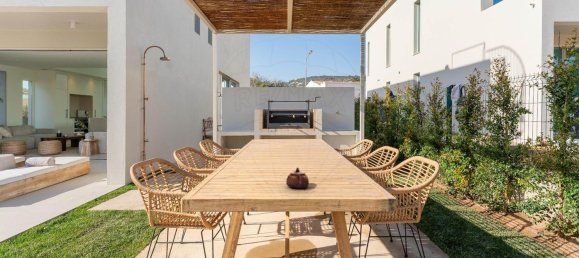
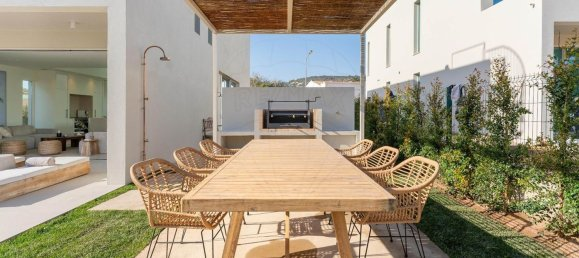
- teapot [285,166,310,190]
